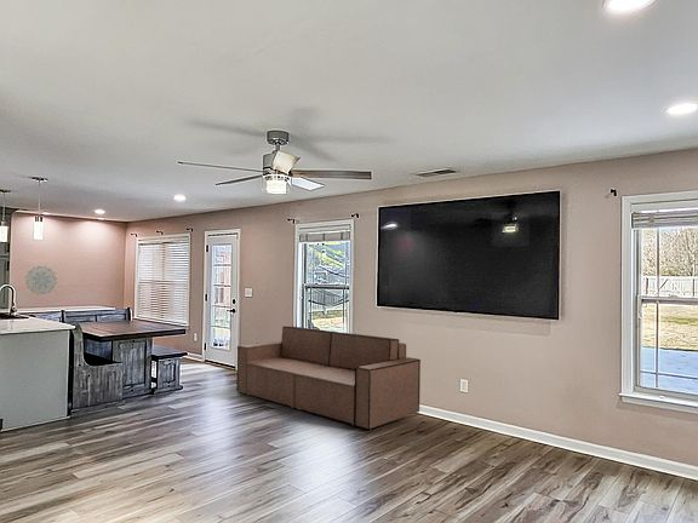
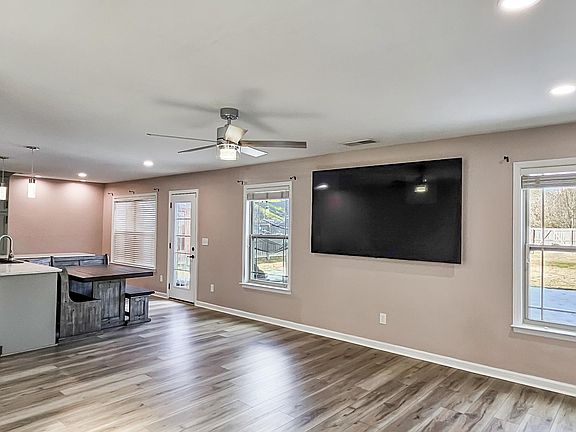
- wall decoration [24,265,58,295]
- sofa [235,326,422,431]
